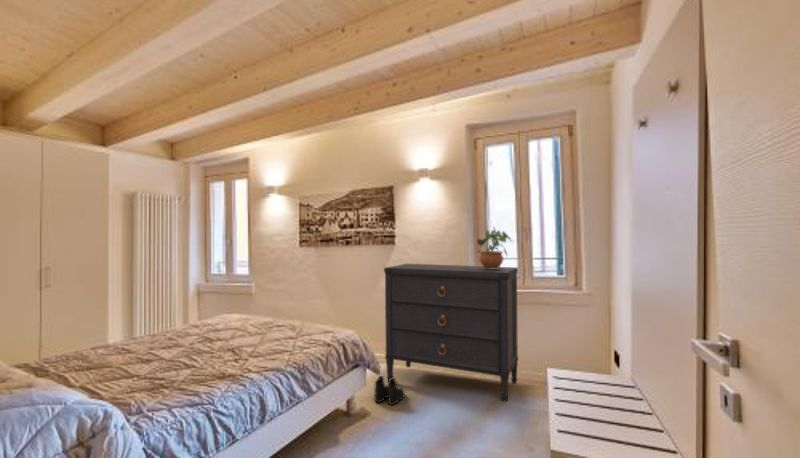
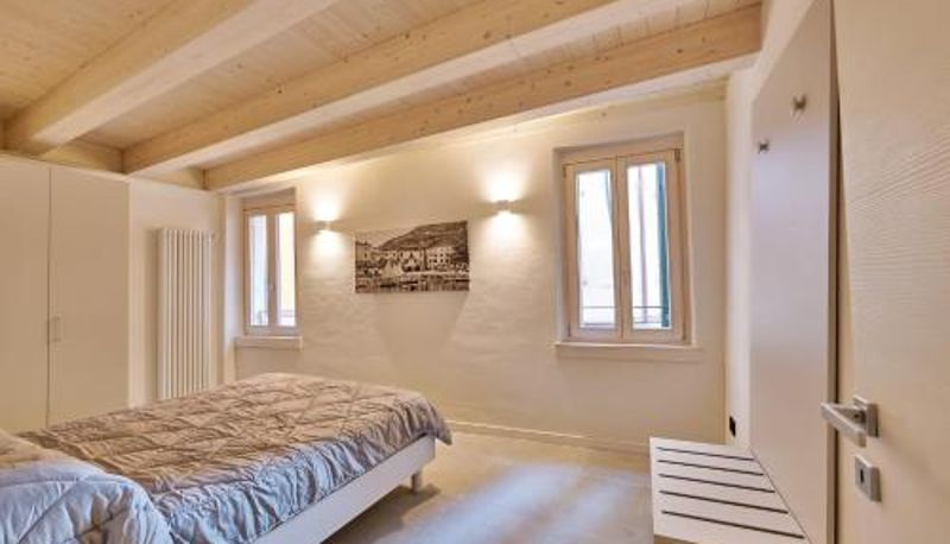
- potted plant [476,227,512,269]
- dresser [383,263,519,403]
- boots [373,375,406,406]
